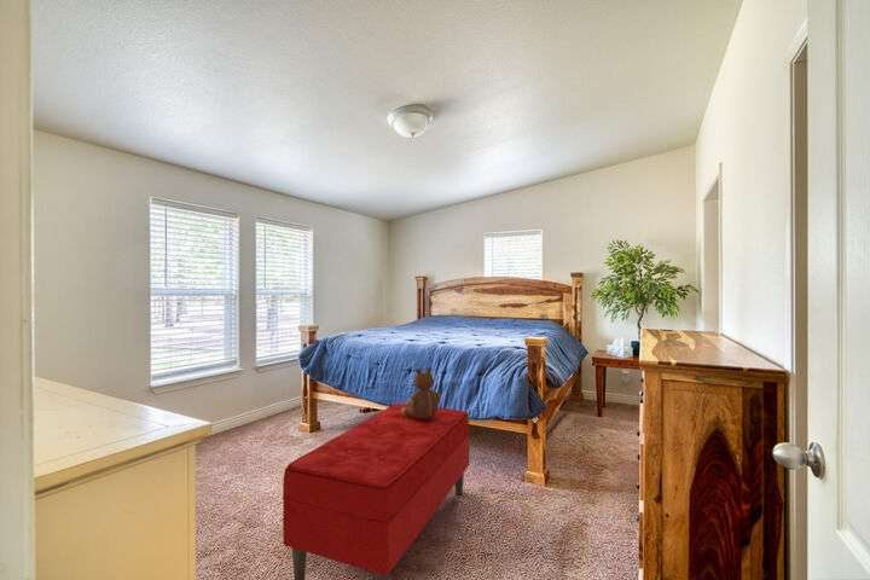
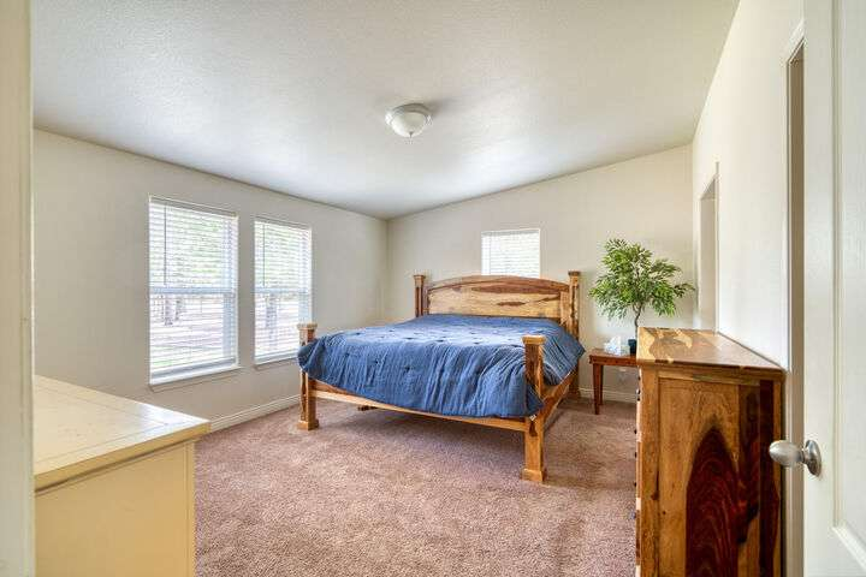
- teddy bear [401,366,442,419]
- bench [282,402,471,580]
